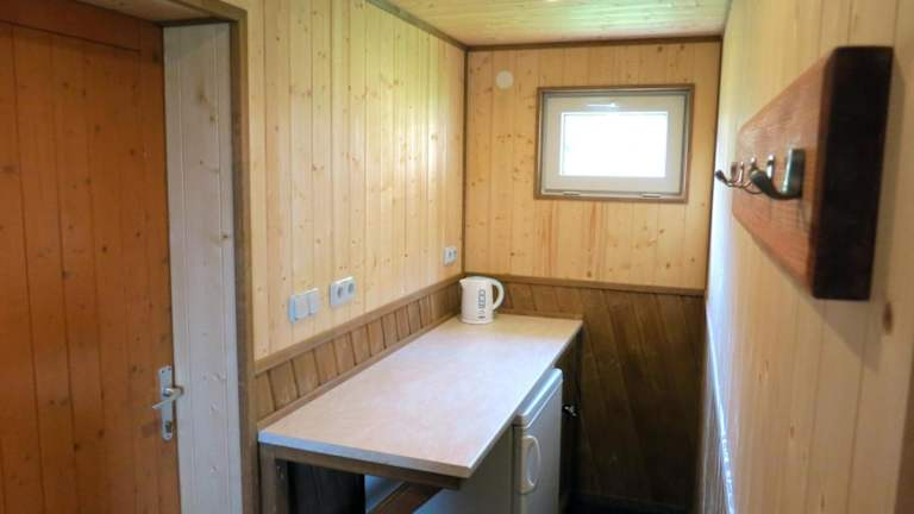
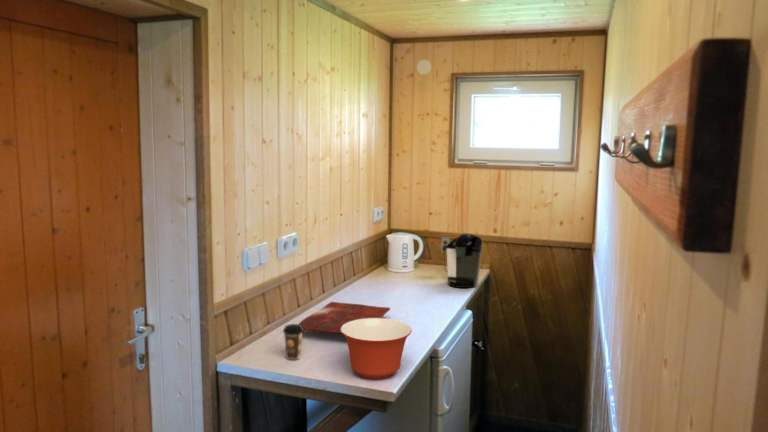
+ coffee cup [282,323,305,361]
+ cutting board [298,301,391,334]
+ coffee maker [440,232,483,289]
+ mixing bowl [341,317,413,380]
